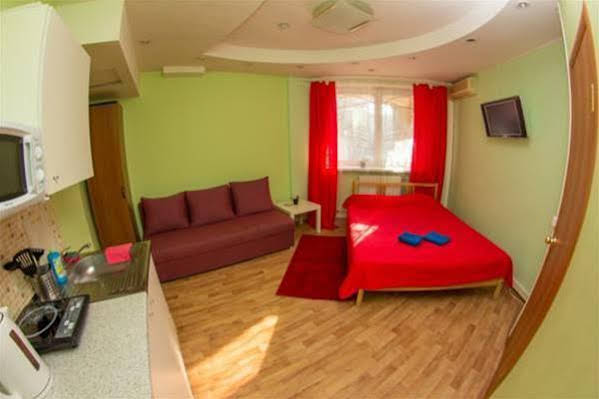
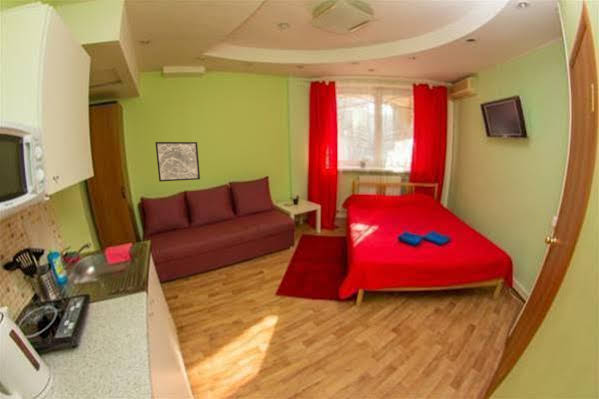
+ wall art [154,141,201,183]
